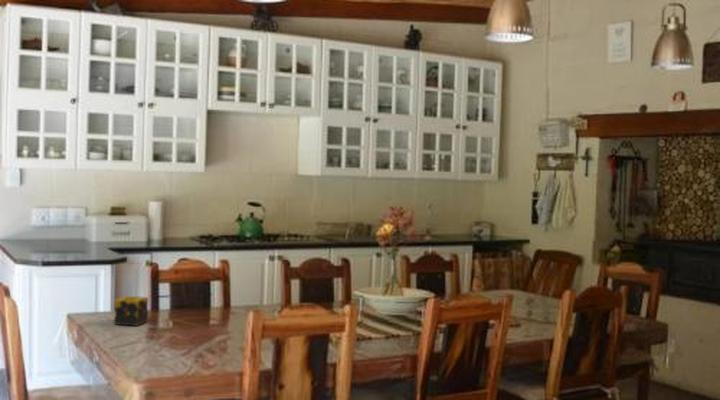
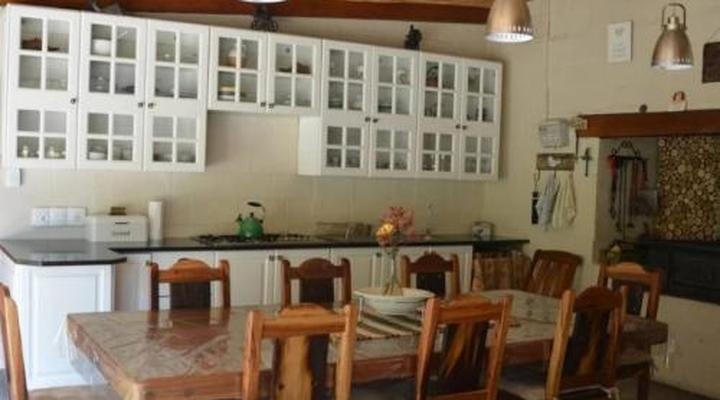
- candle [113,295,150,327]
